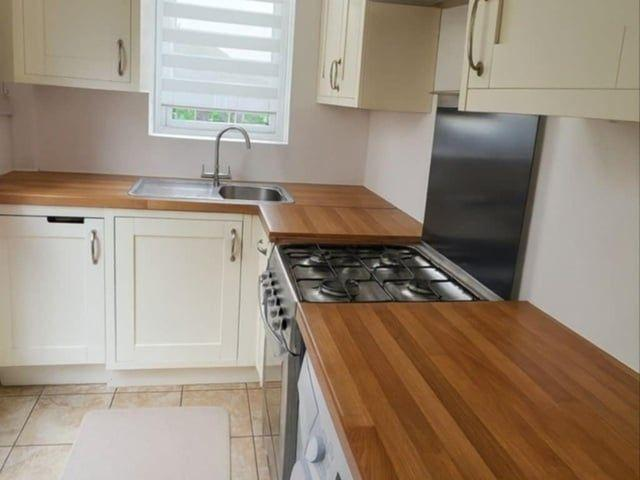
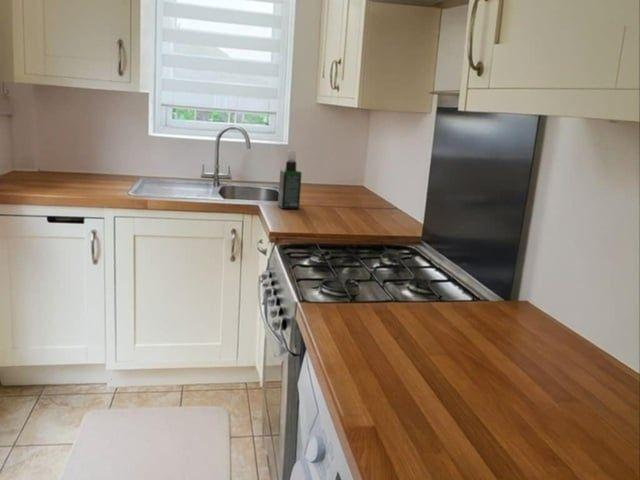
+ spray bottle [277,149,303,210]
